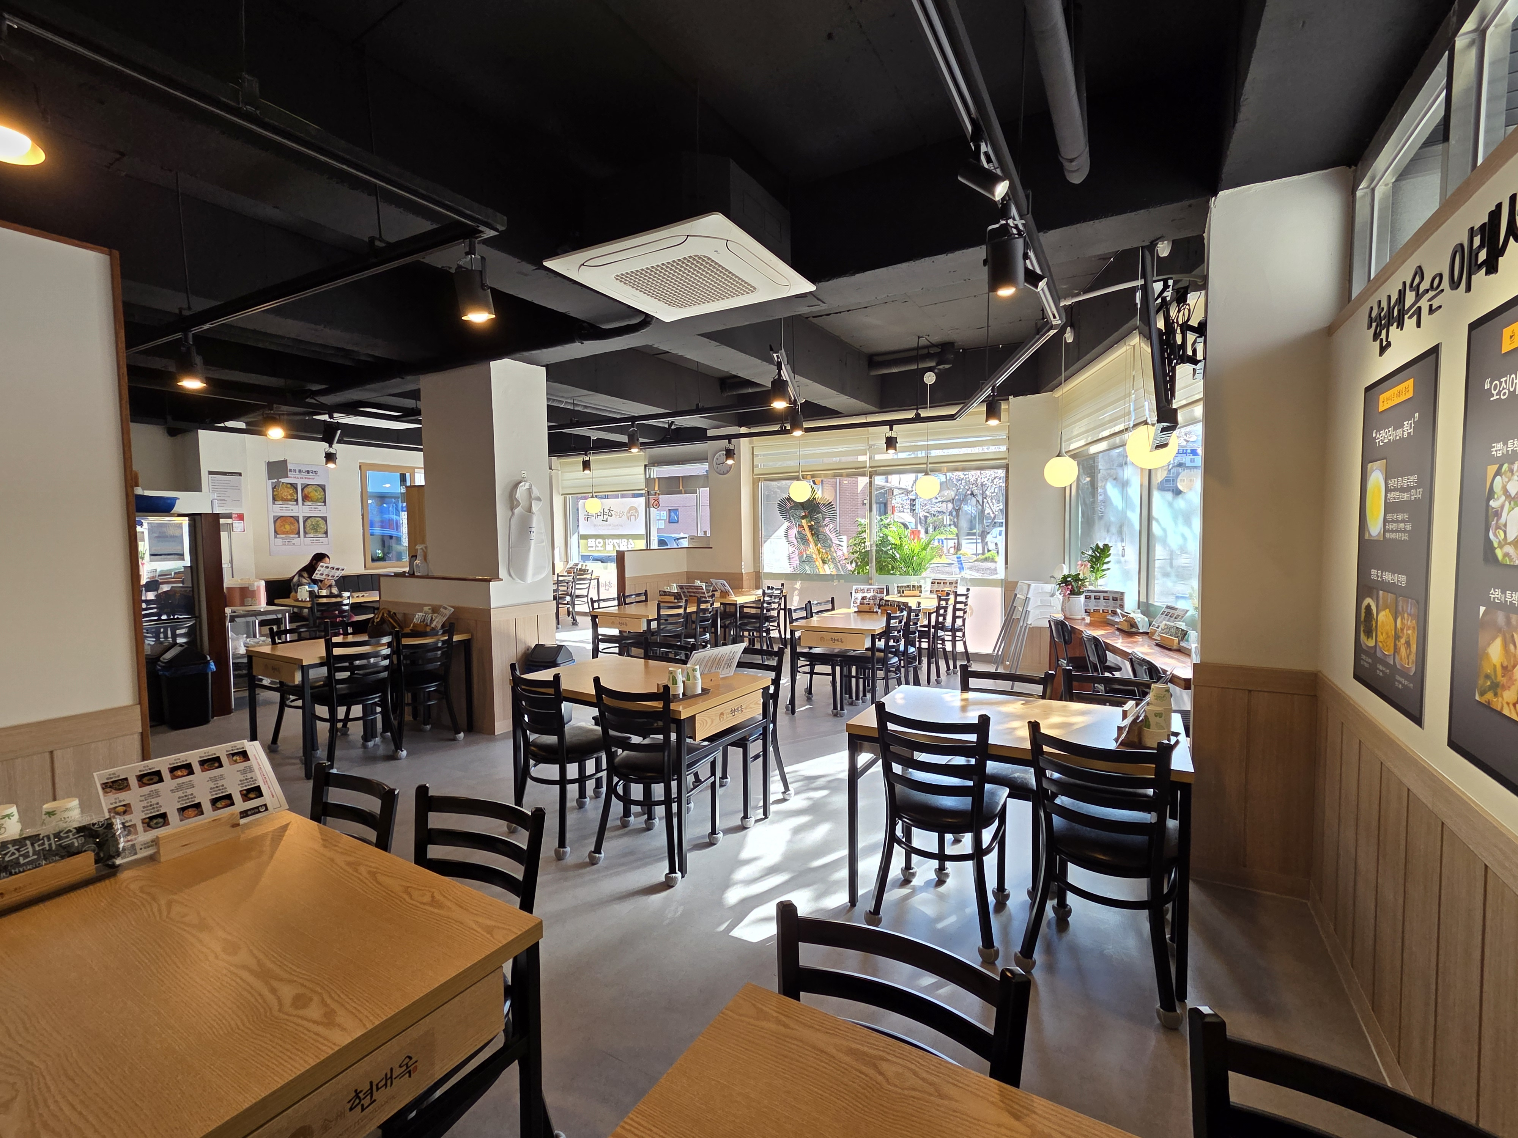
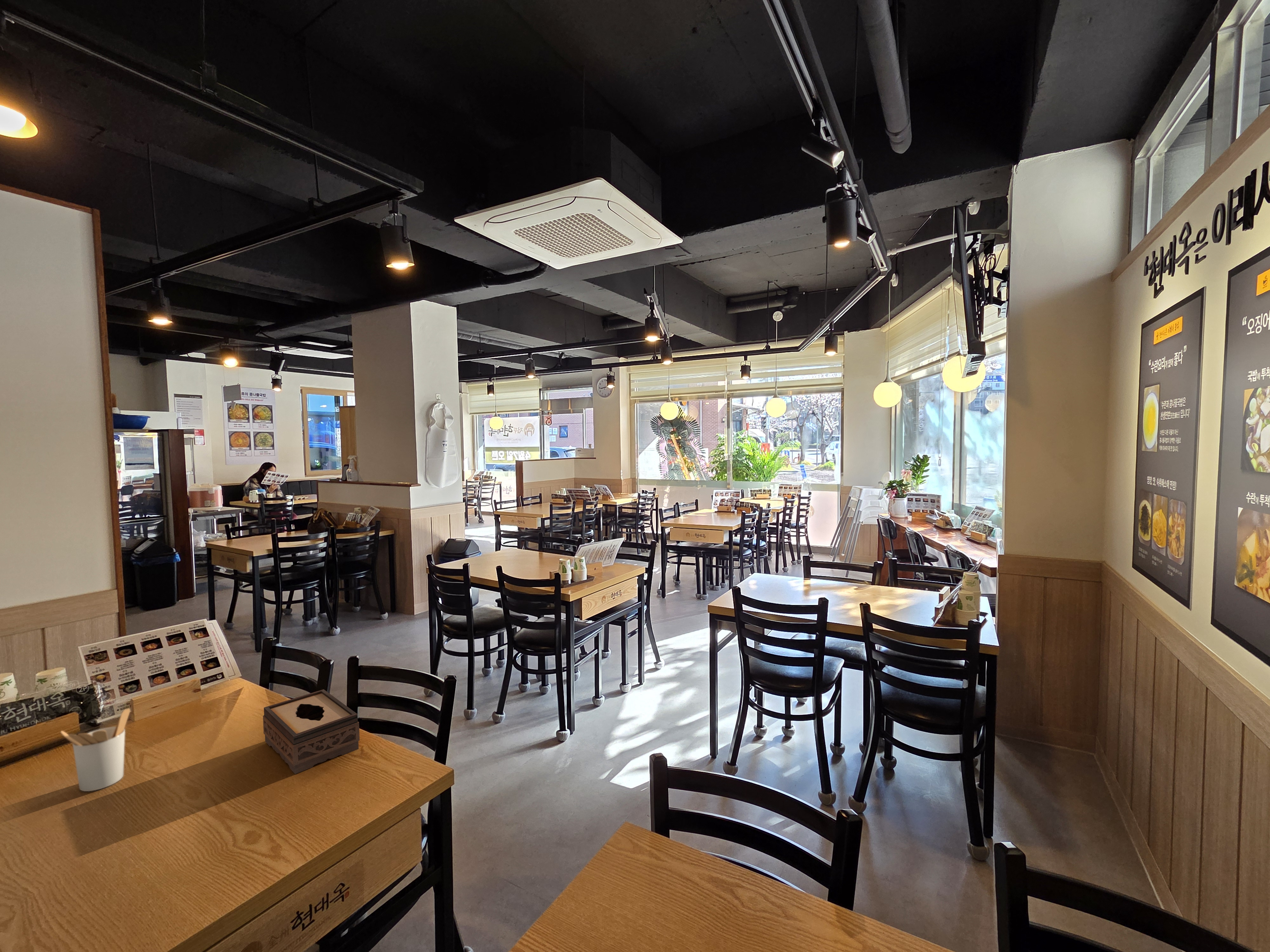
+ tissue box [263,689,360,774]
+ utensil holder [60,708,130,792]
